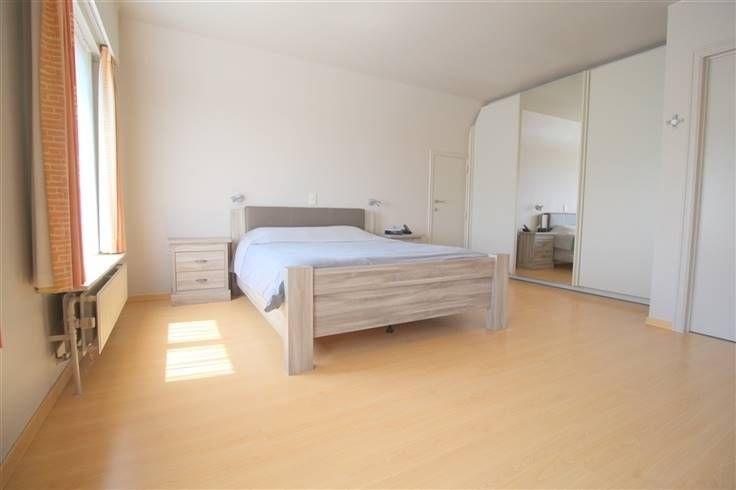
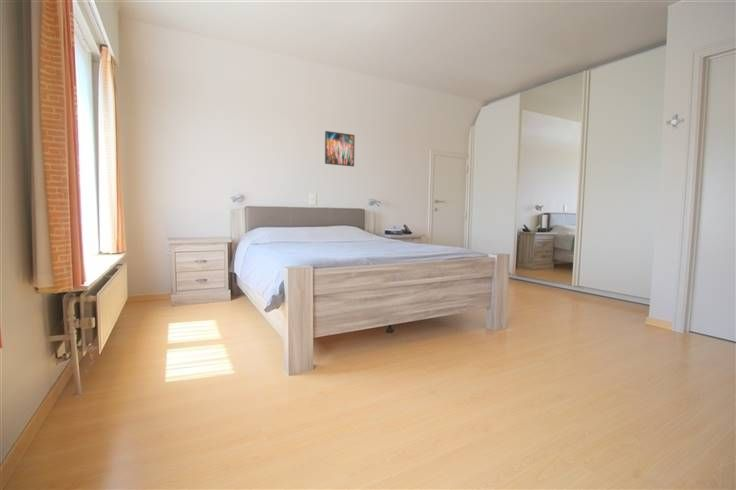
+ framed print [324,130,356,167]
